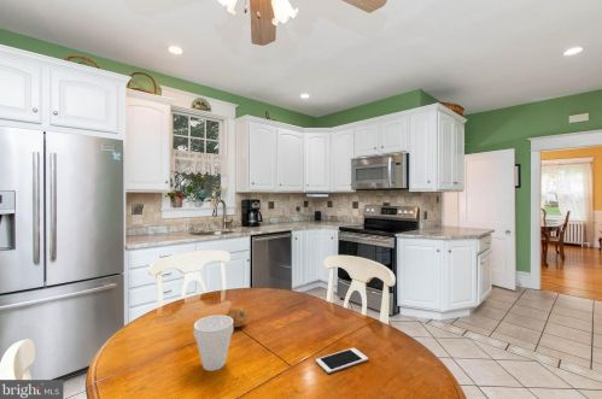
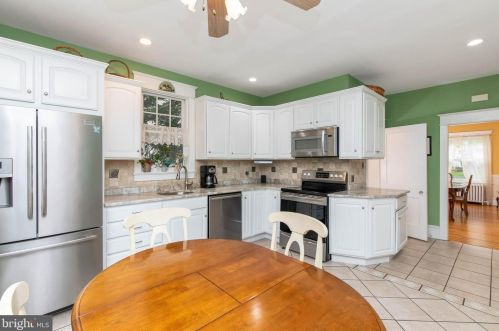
- cell phone [315,347,369,374]
- cup [193,313,234,372]
- fruit [226,306,249,328]
